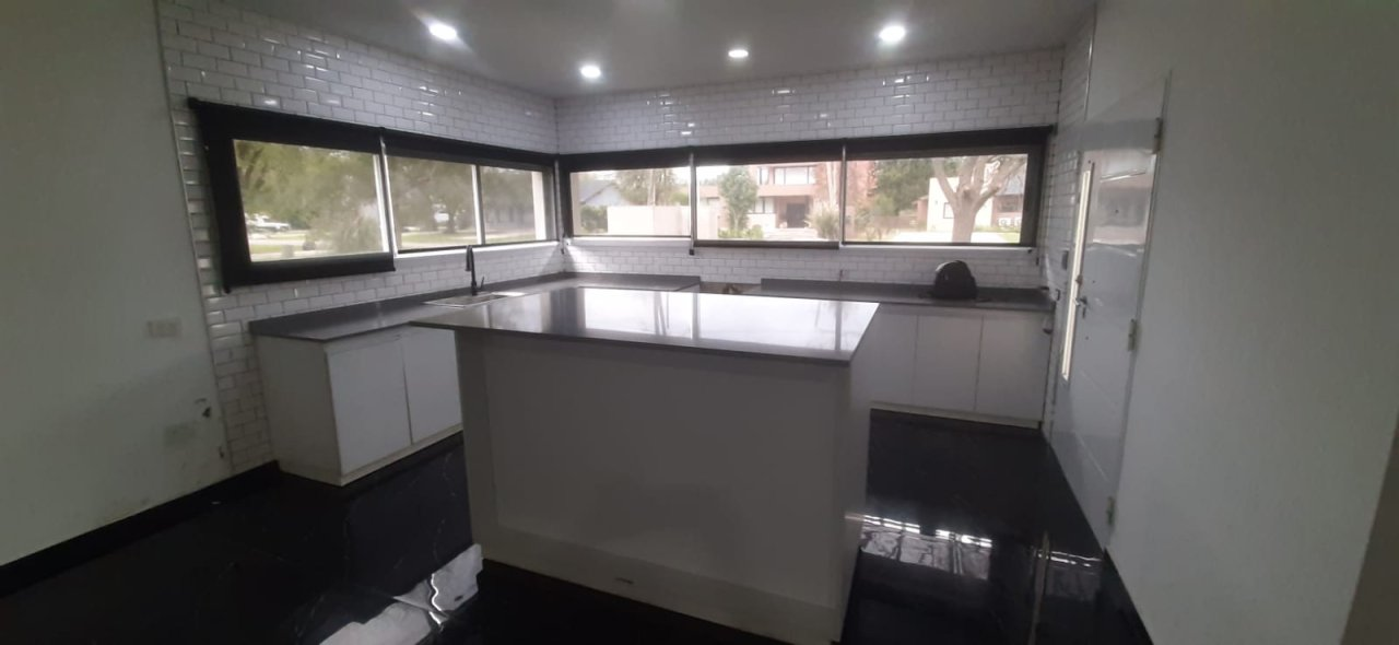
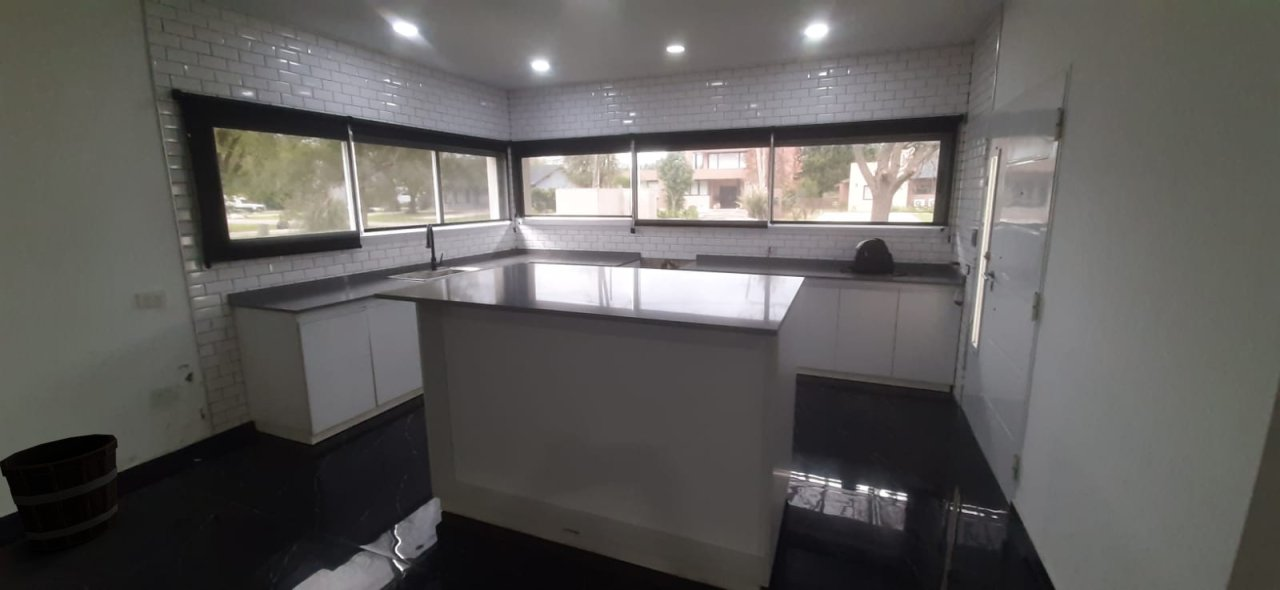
+ bucket [0,433,119,552]
